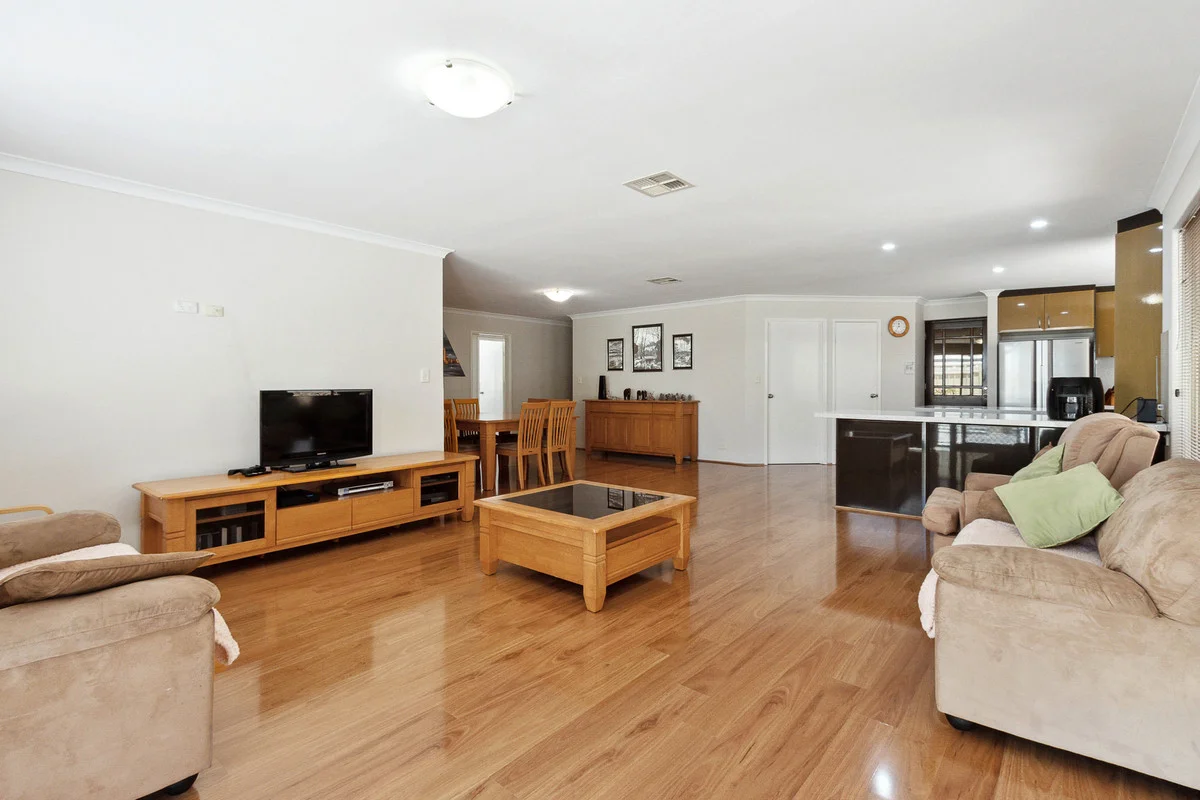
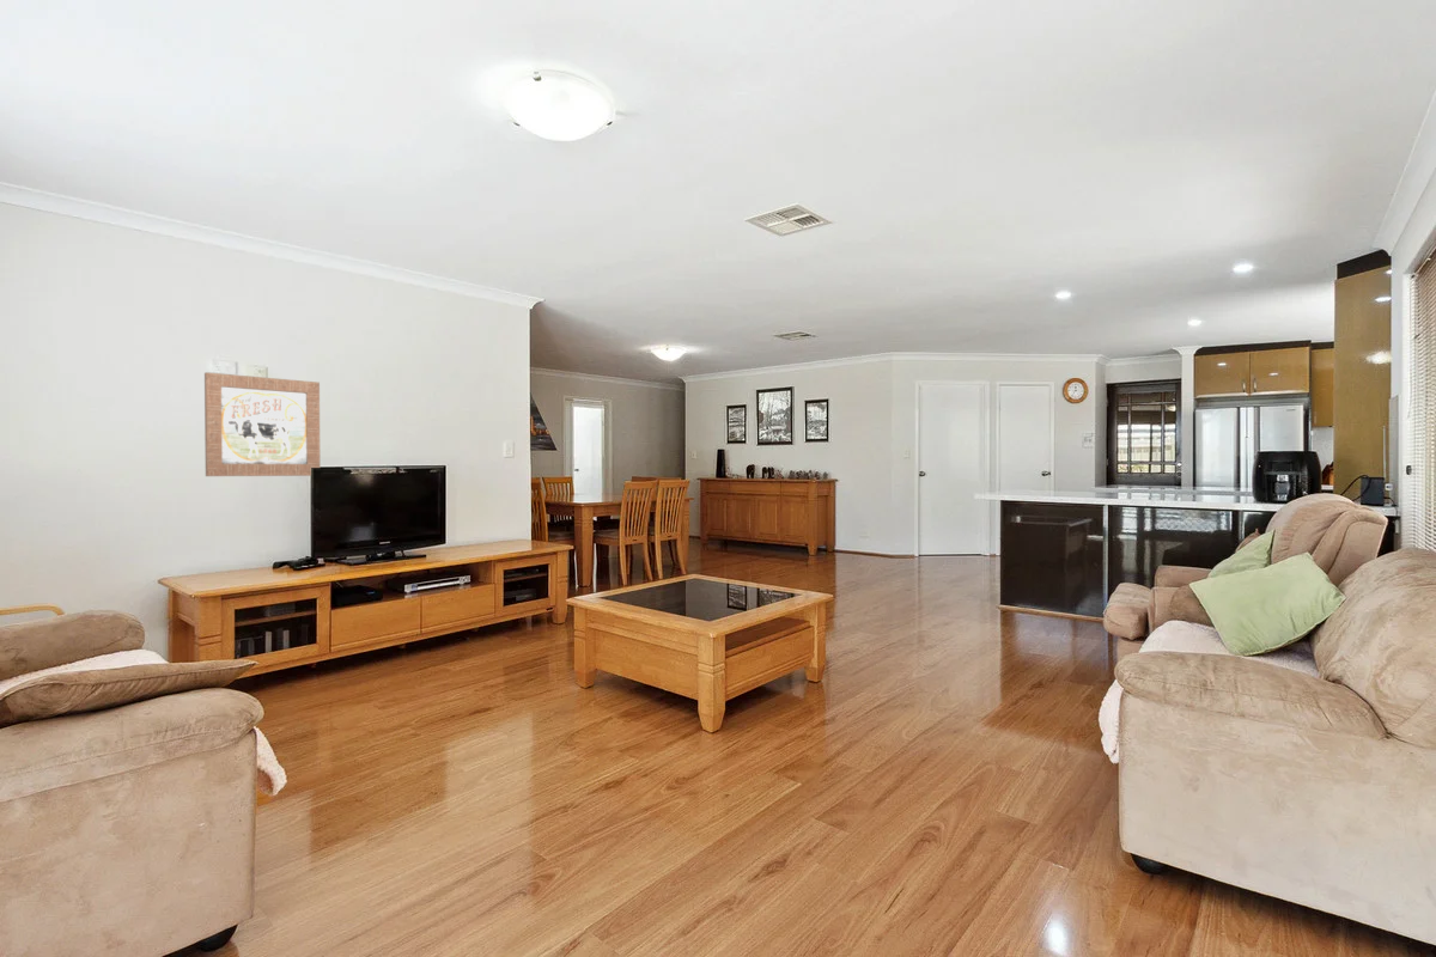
+ wall art [203,371,322,477]
